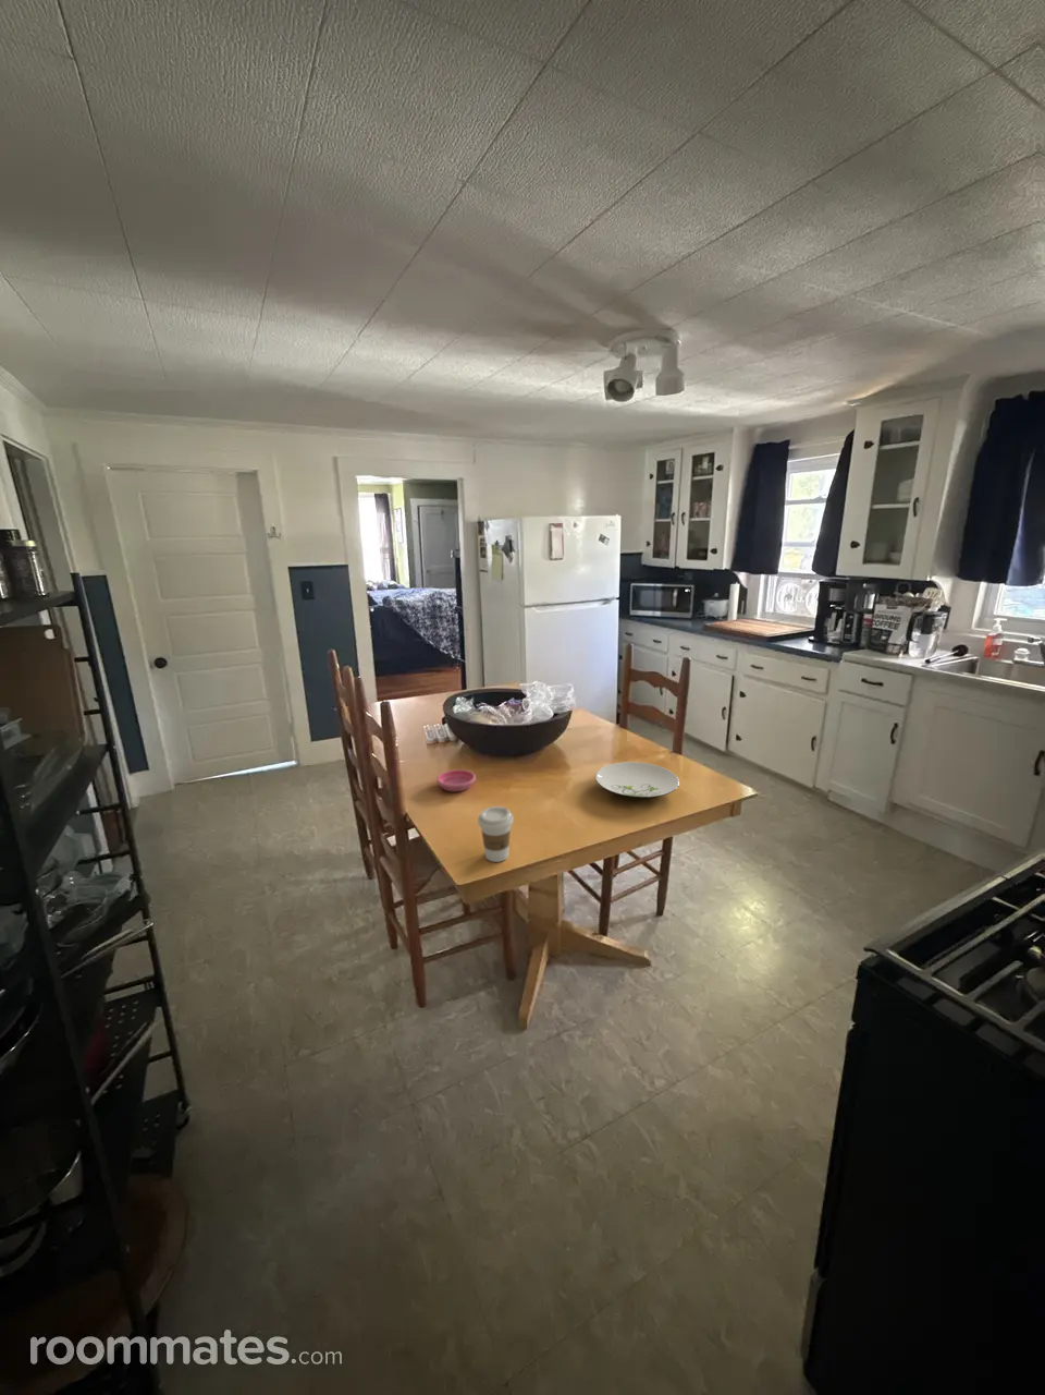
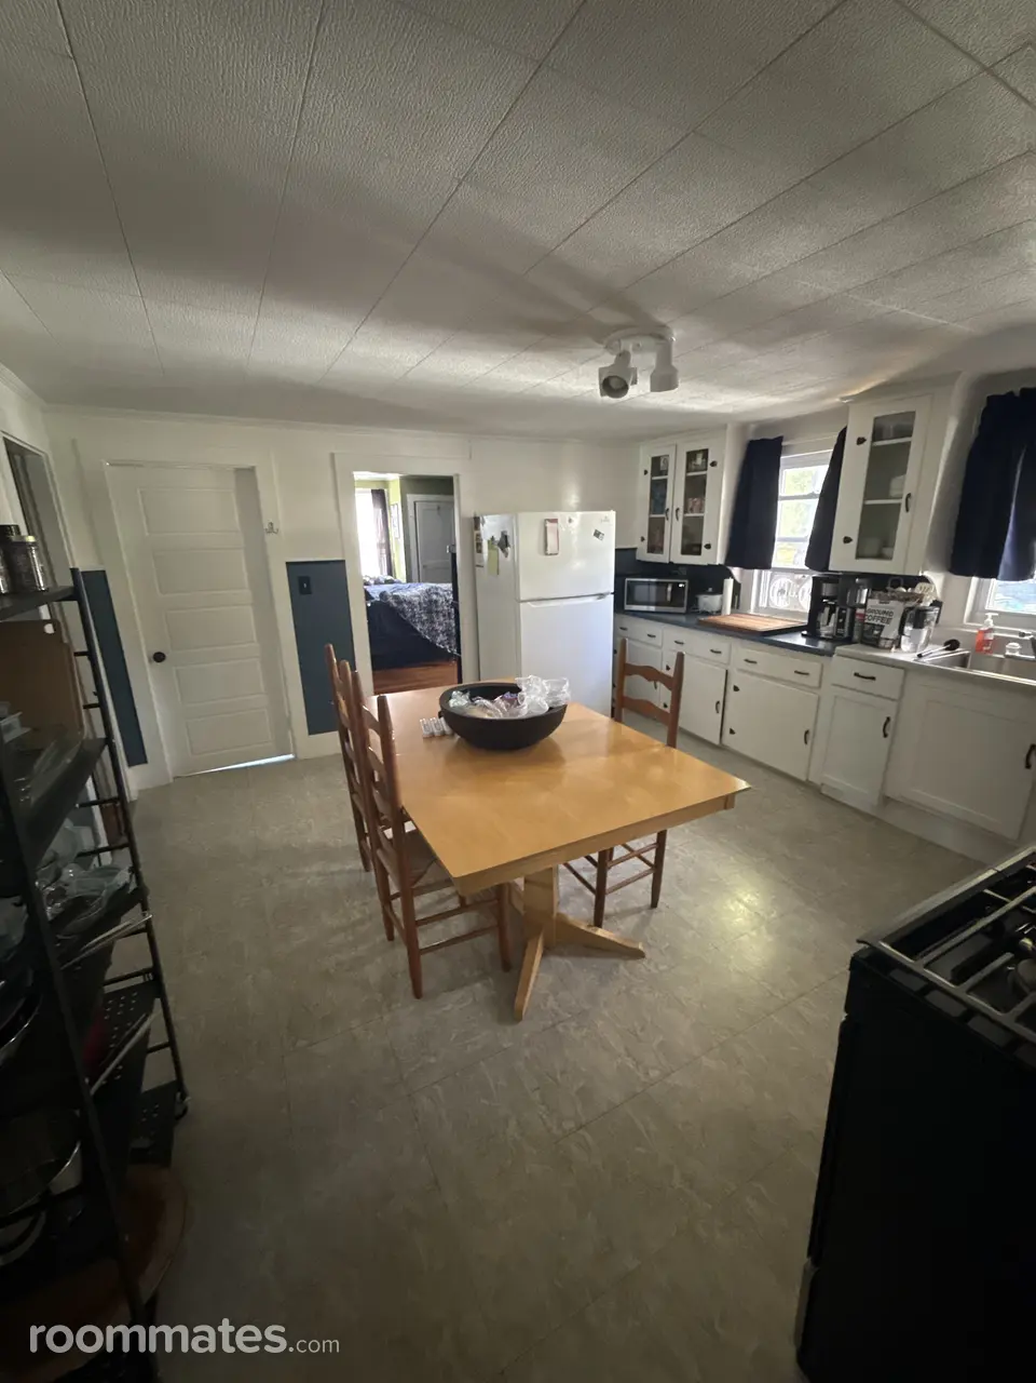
- coffee cup [476,805,515,863]
- plate [594,761,681,799]
- saucer [436,768,476,792]
